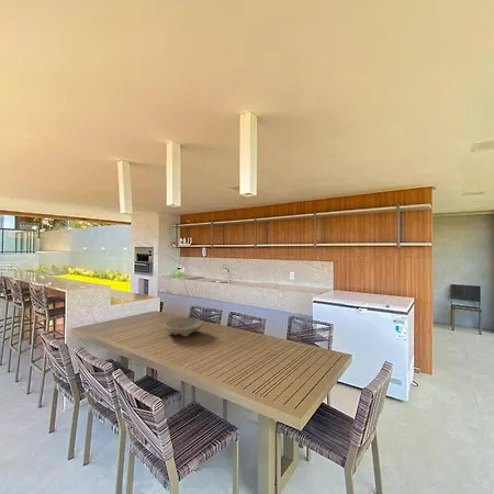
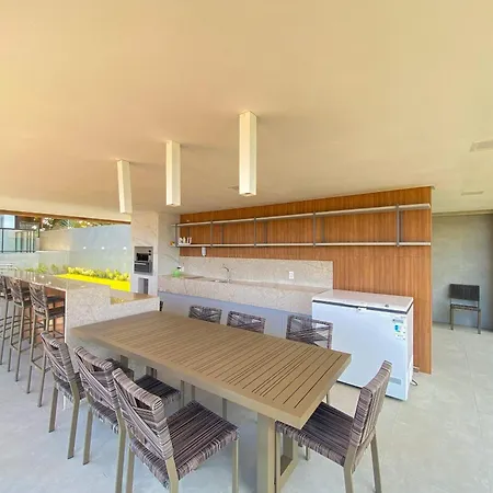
- bowl [162,317,204,337]
